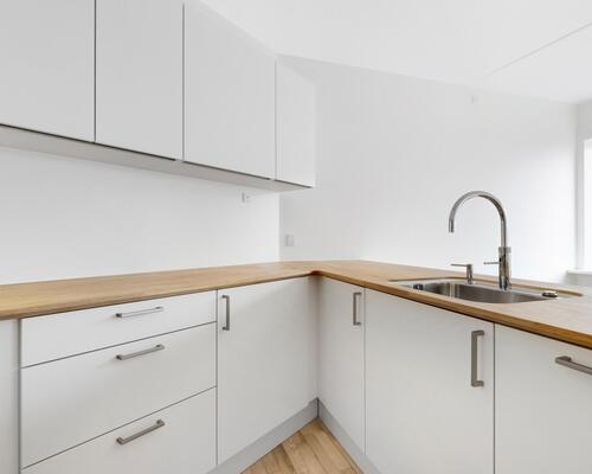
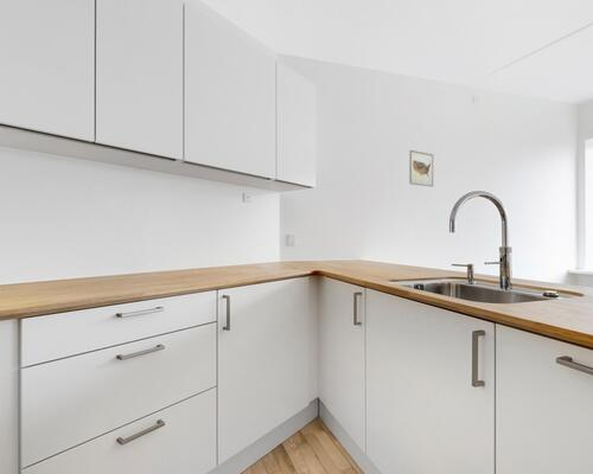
+ wall art [408,149,434,187]
